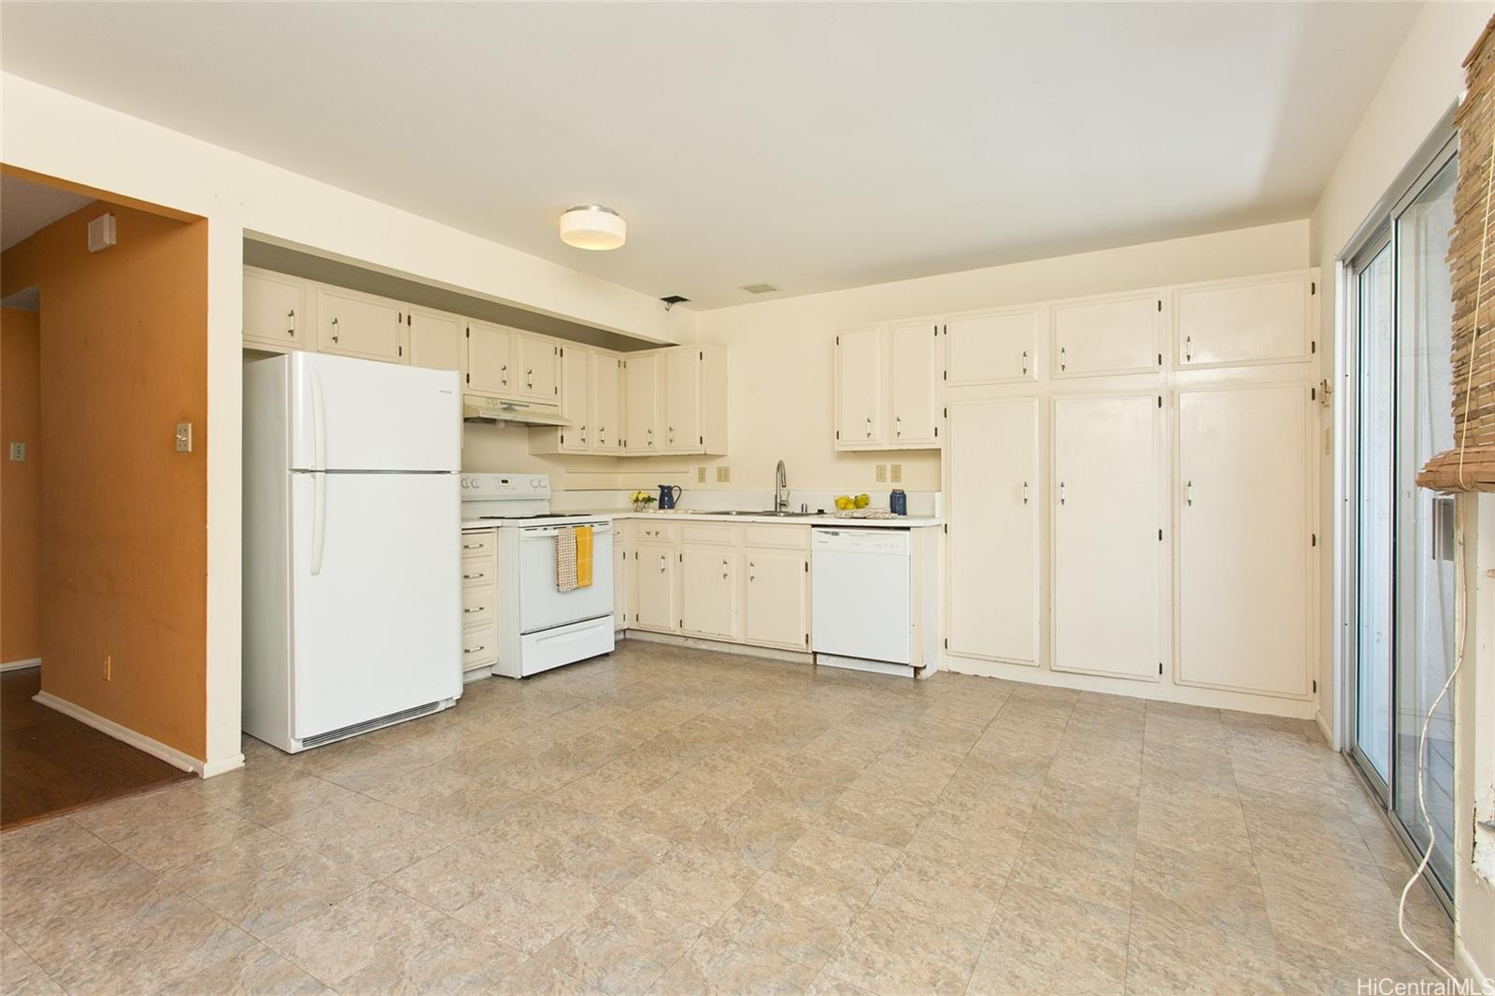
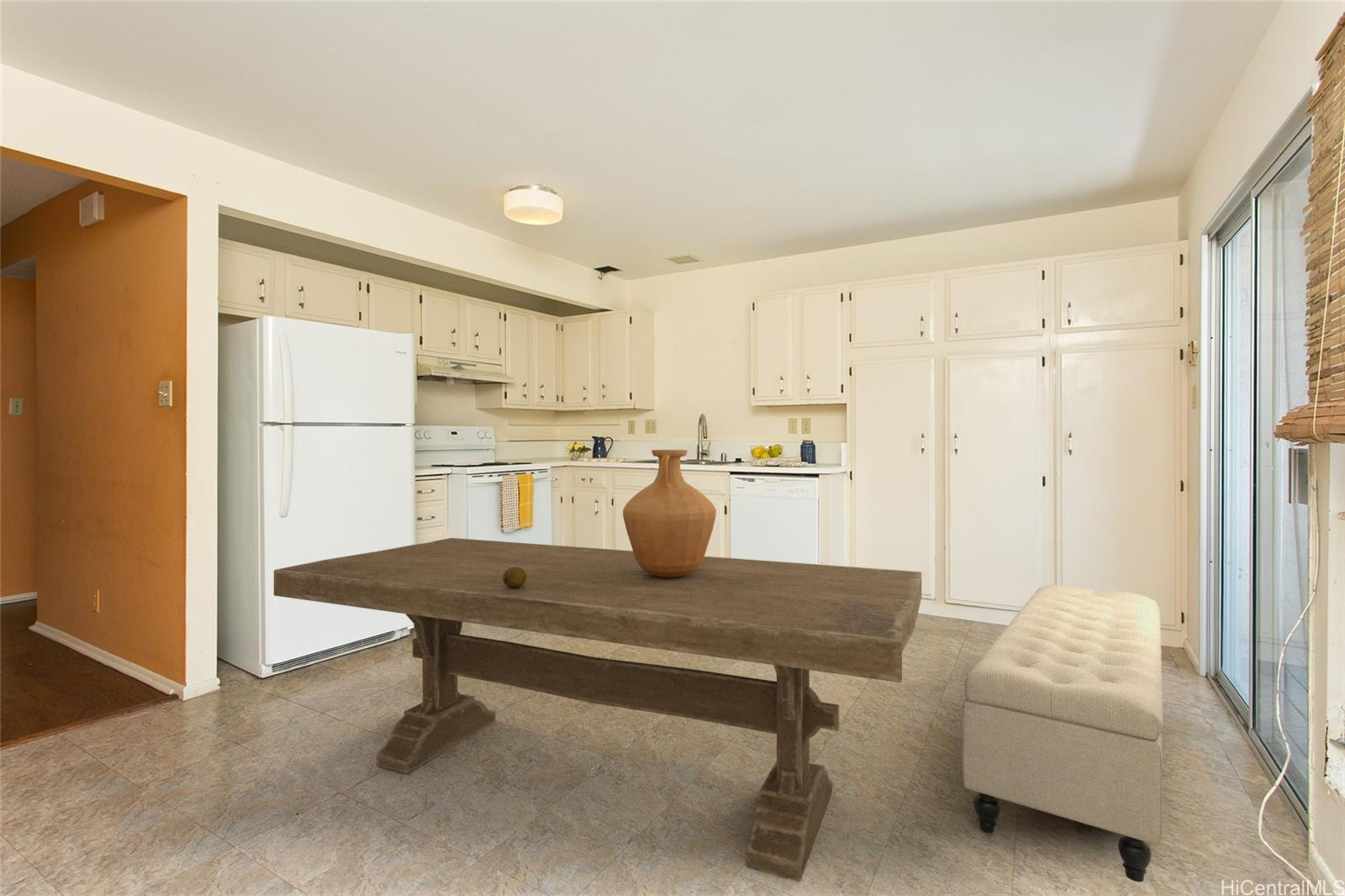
+ fruit [503,567,526,588]
+ bench [962,584,1164,883]
+ dining table [273,537,922,883]
+ vase [622,449,717,578]
